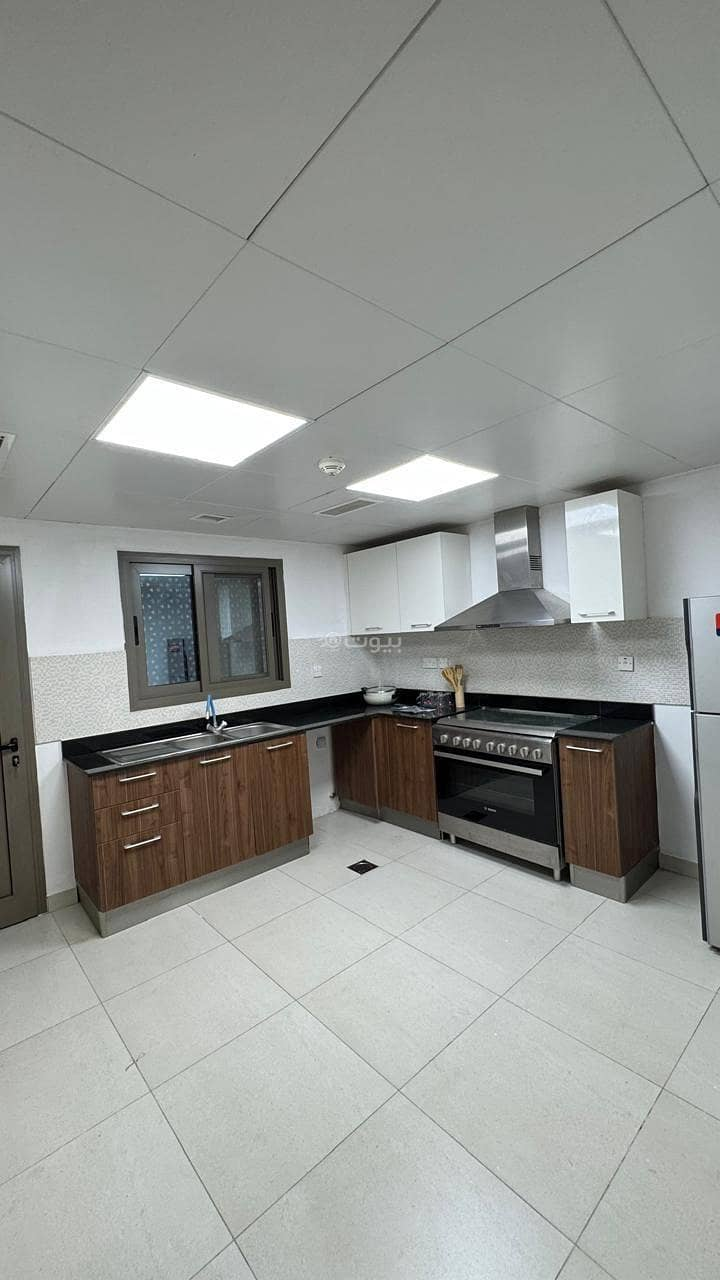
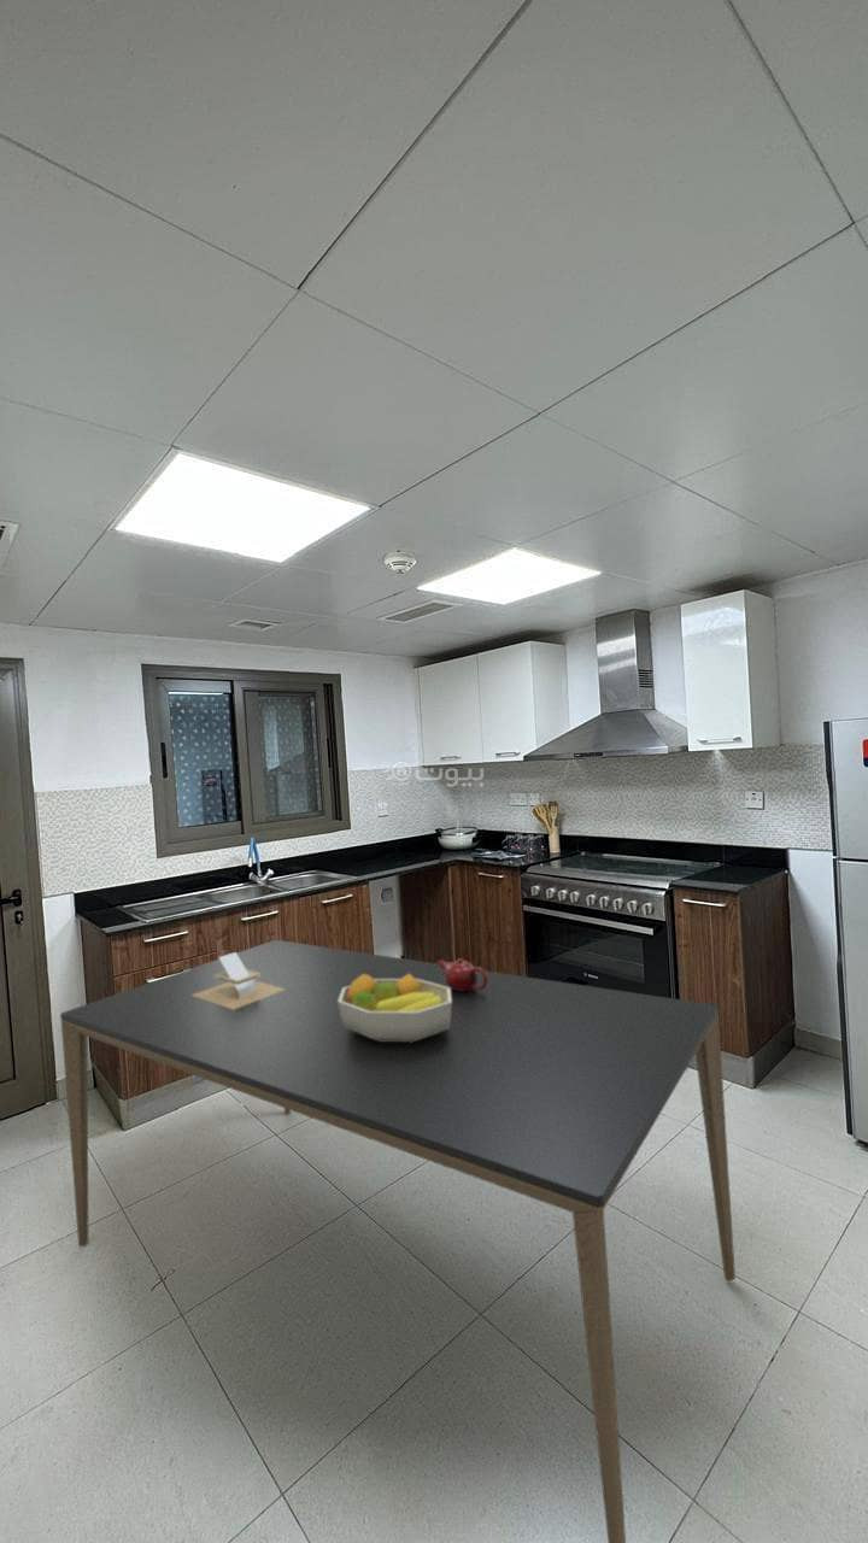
+ fruit bowl [338,974,451,1043]
+ napkin holder [192,951,285,1009]
+ teapot [436,957,487,991]
+ dining table [59,939,737,1543]
